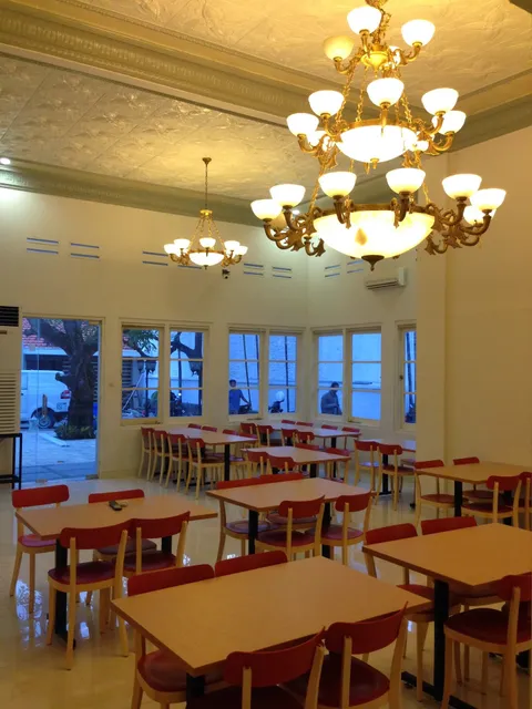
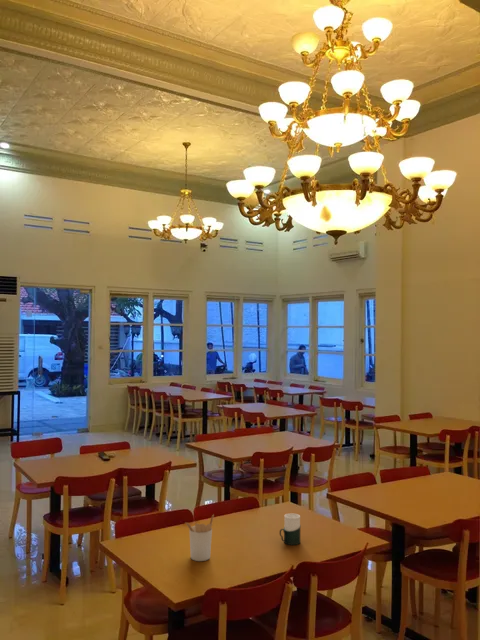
+ utensil holder [184,513,215,562]
+ cup [279,512,302,546]
